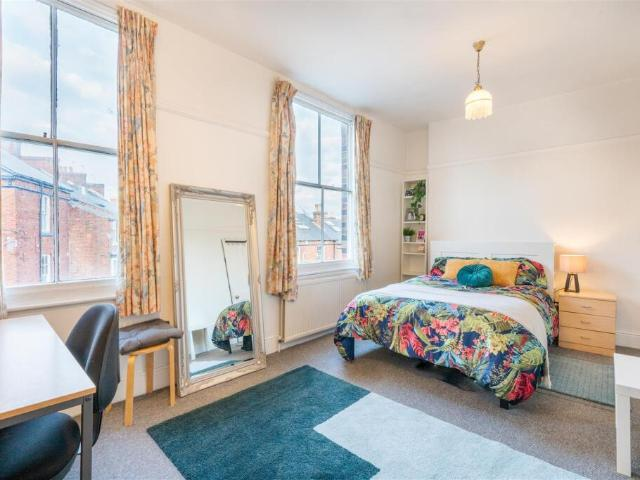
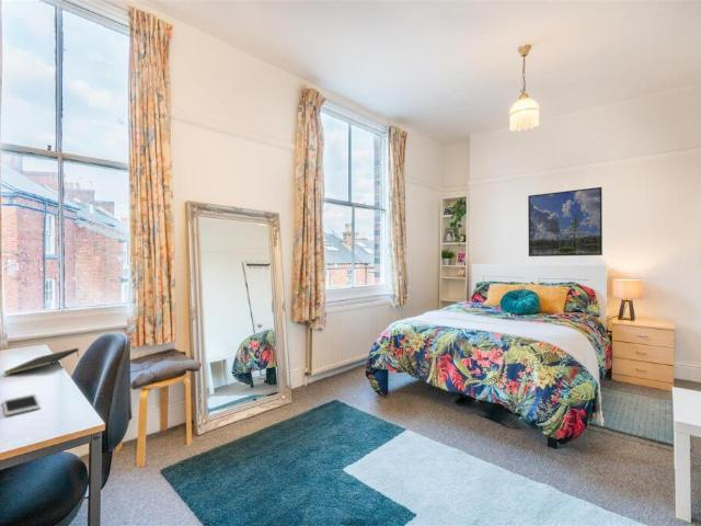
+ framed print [527,186,604,258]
+ cell phone [2,392,42,416]
+ notepad [2,347,80,376]
